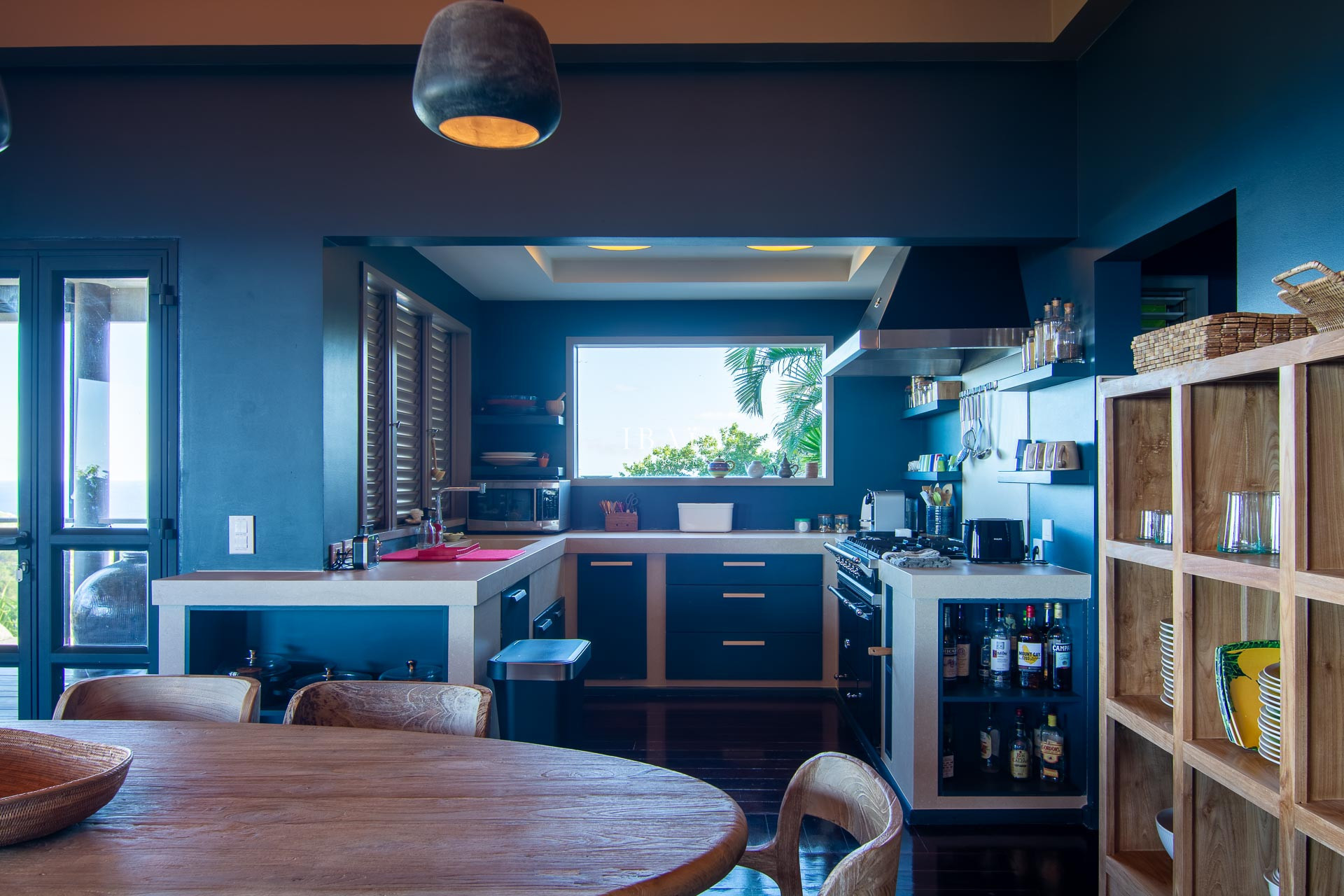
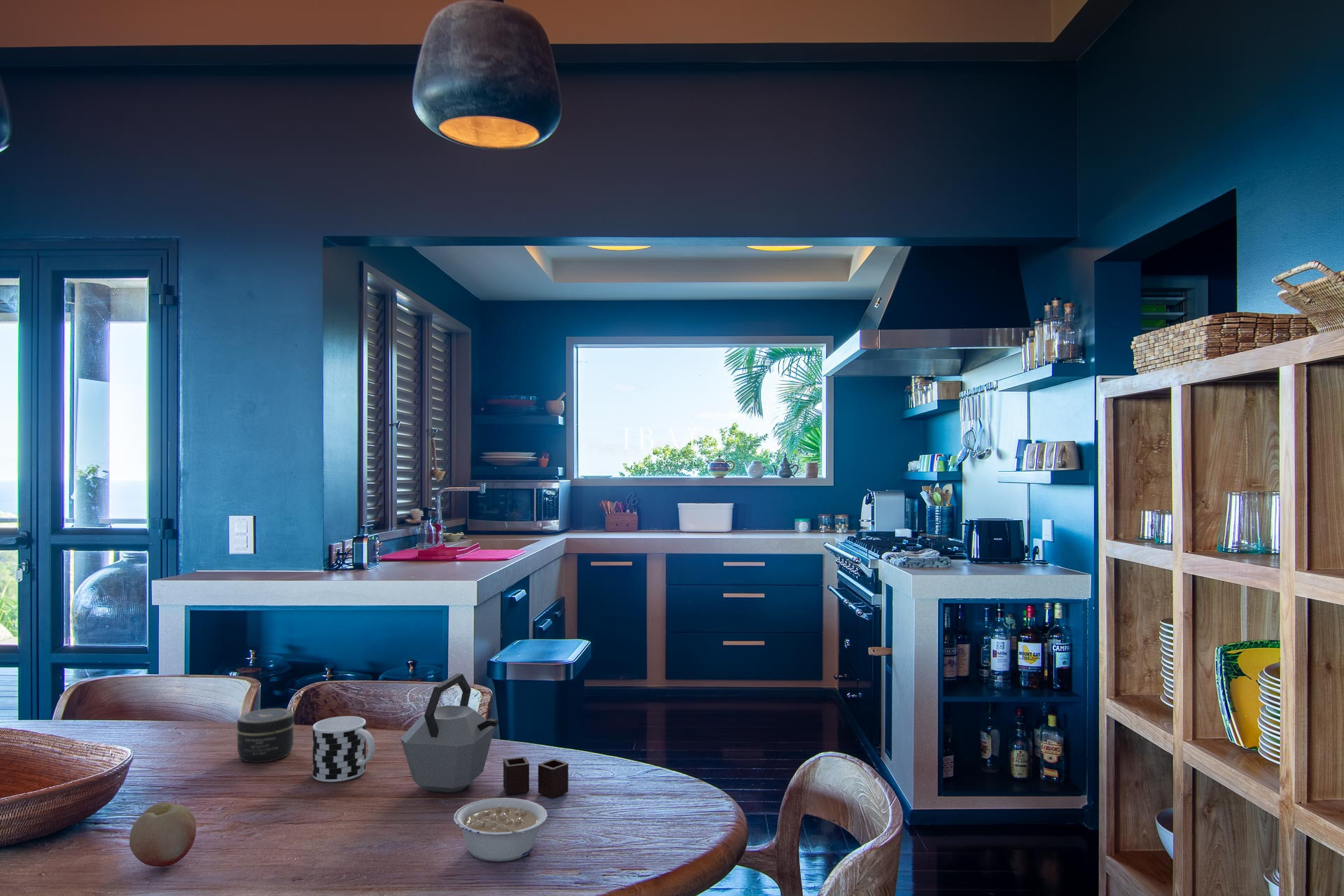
+ legume [453,797,548,862]
+ cup [312,715,375,783]
+ fruit [129,802,197,867]
+ jar [236,708,295,764]
+ kettle [400,673,569,799]
